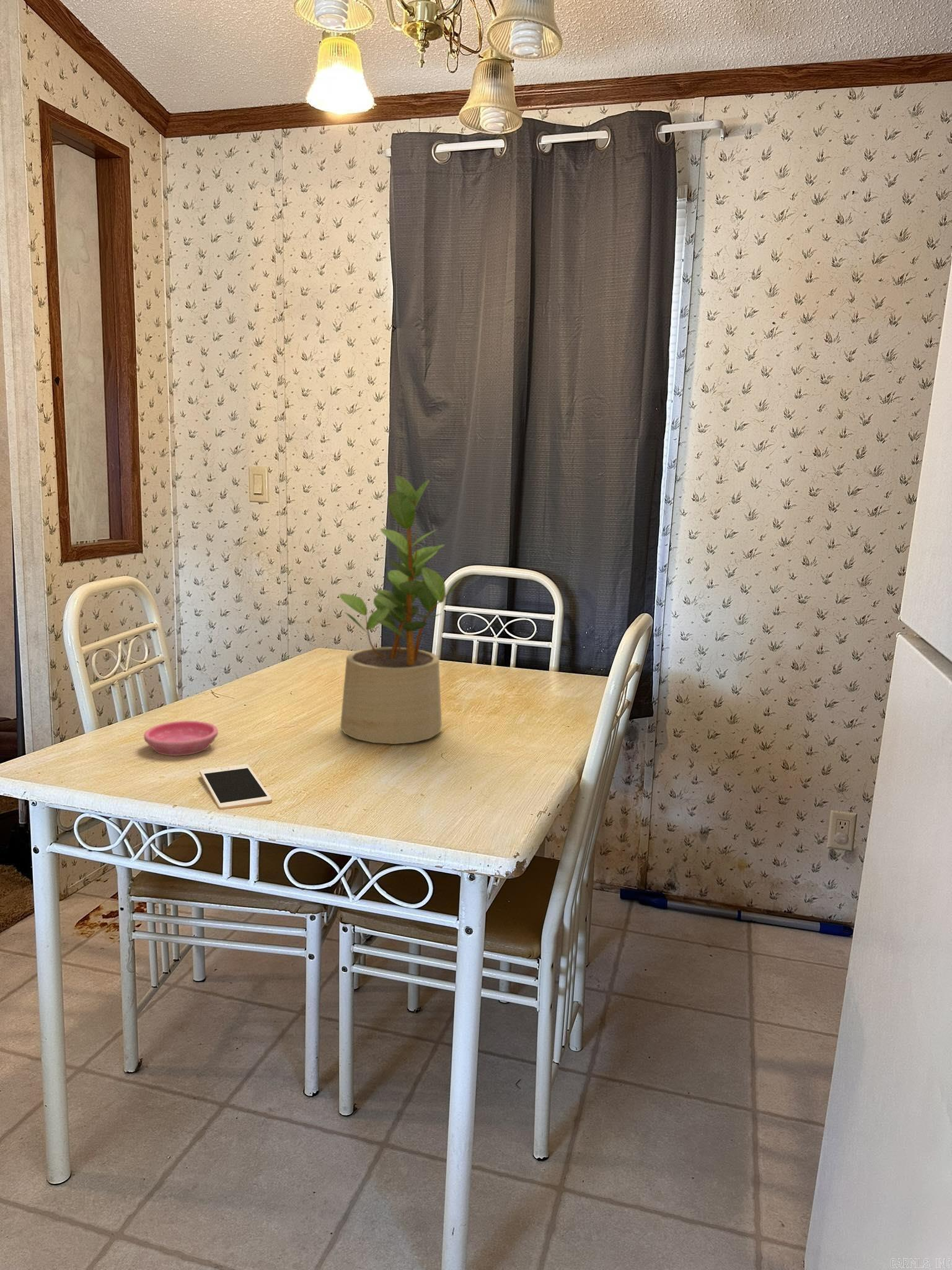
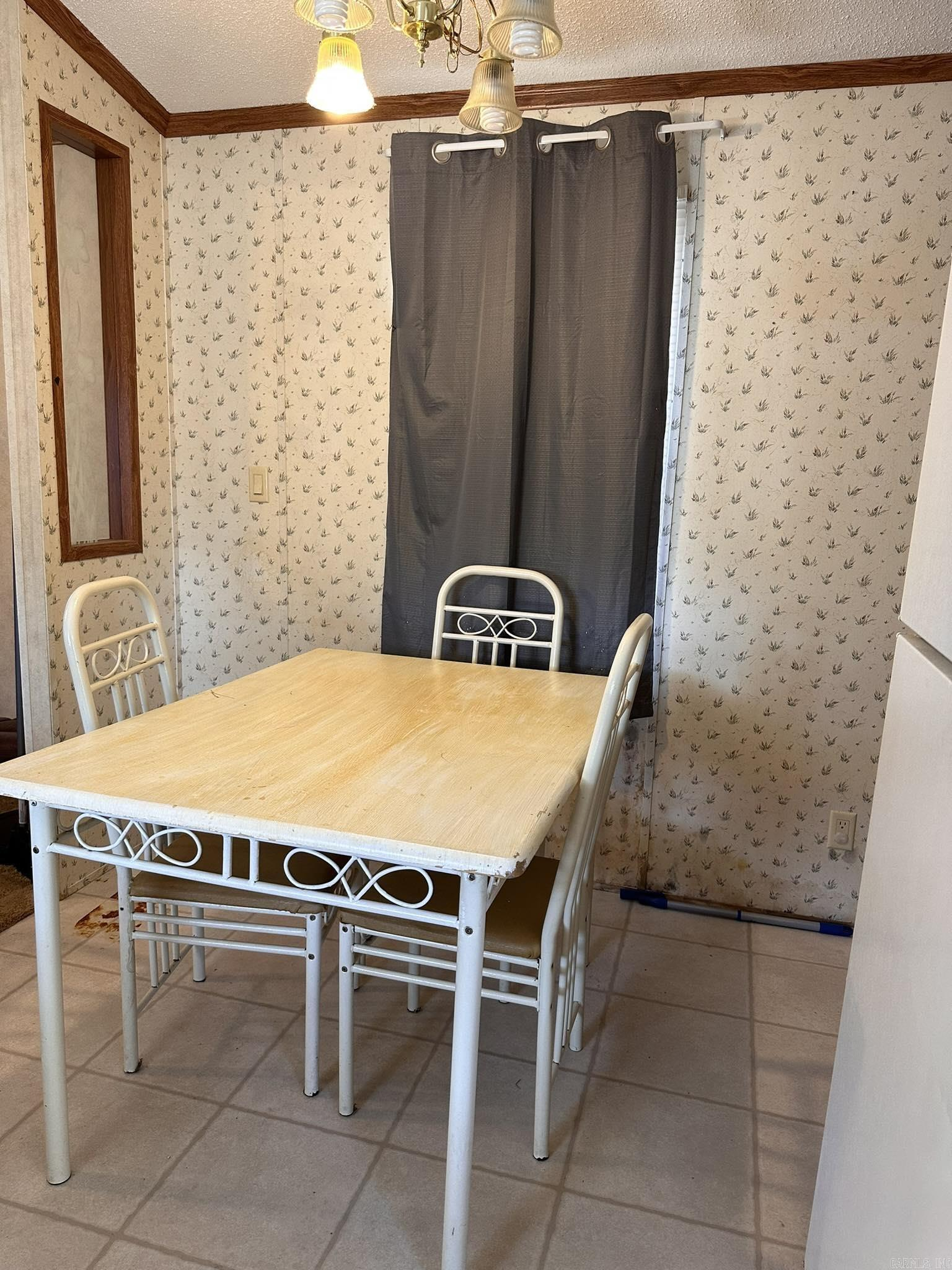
- potted plant [339,475,466,745]
- saucer [143,720,219,757]
- cell phone [199,763,273,810]
